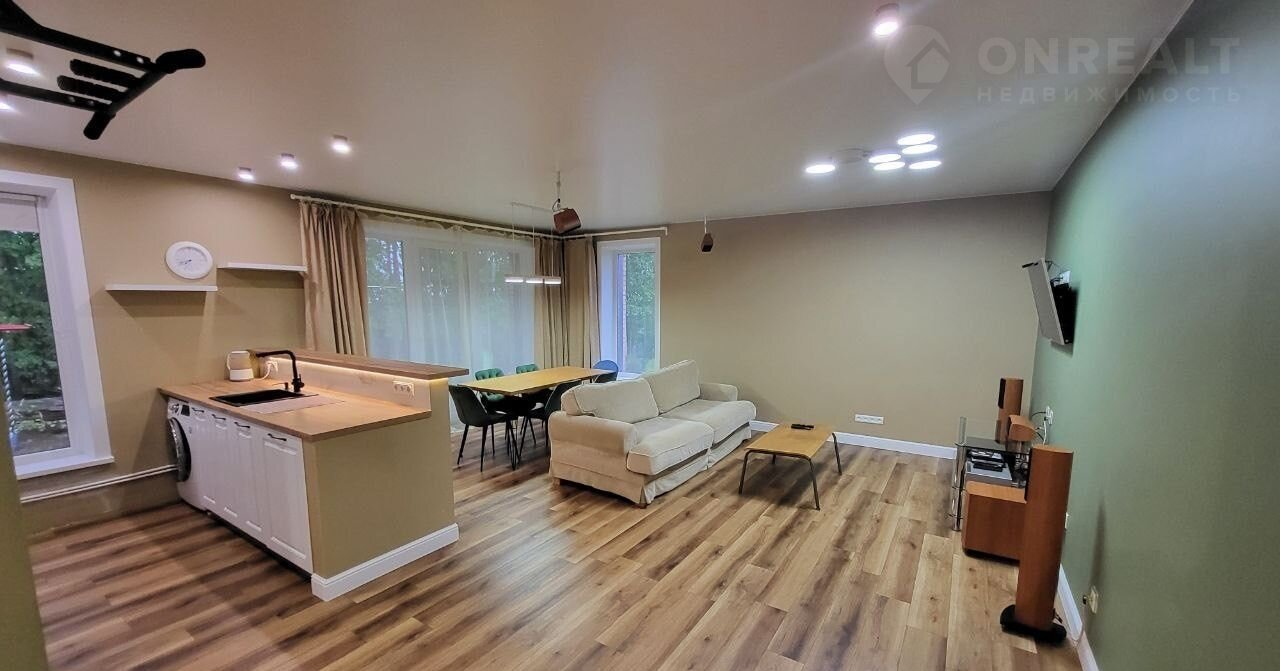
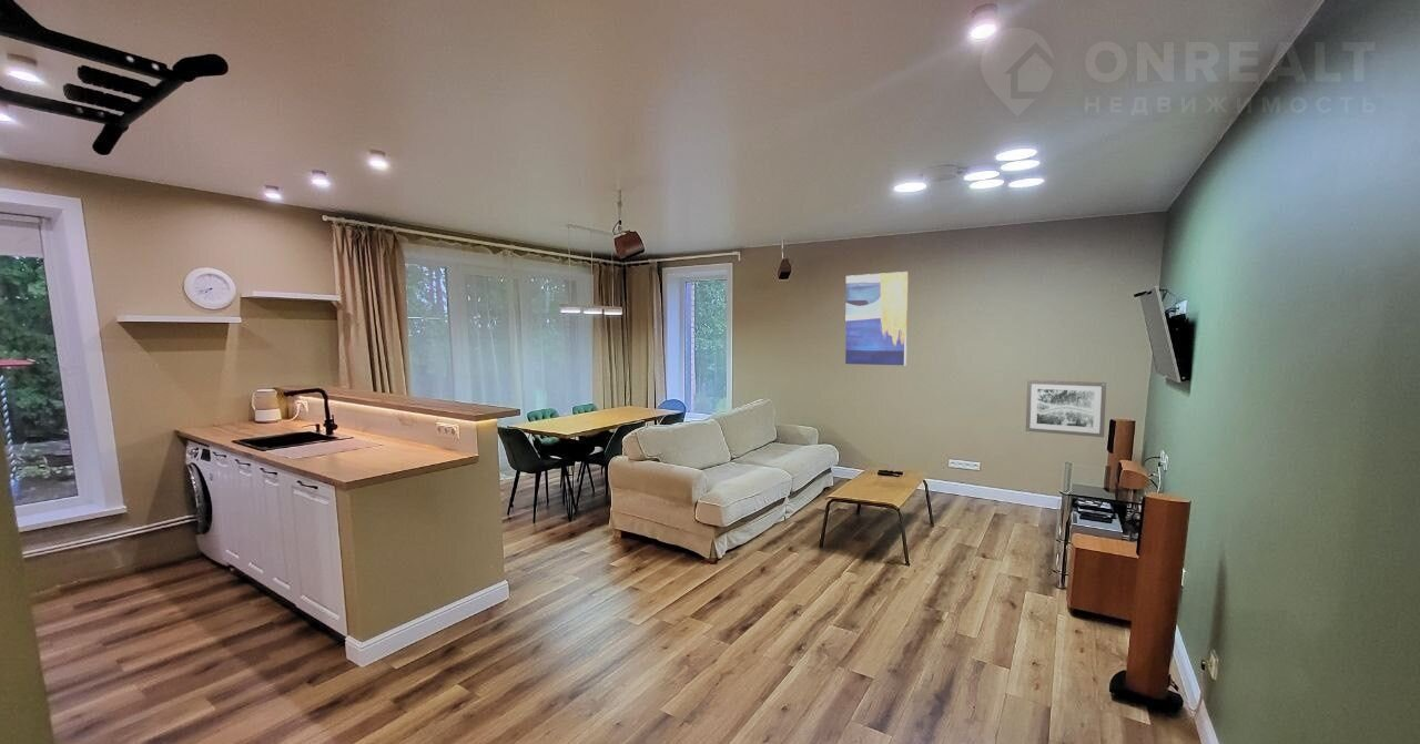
+ wall art [844,271,910,366]
+ wall art [1025,379,1107,438]
